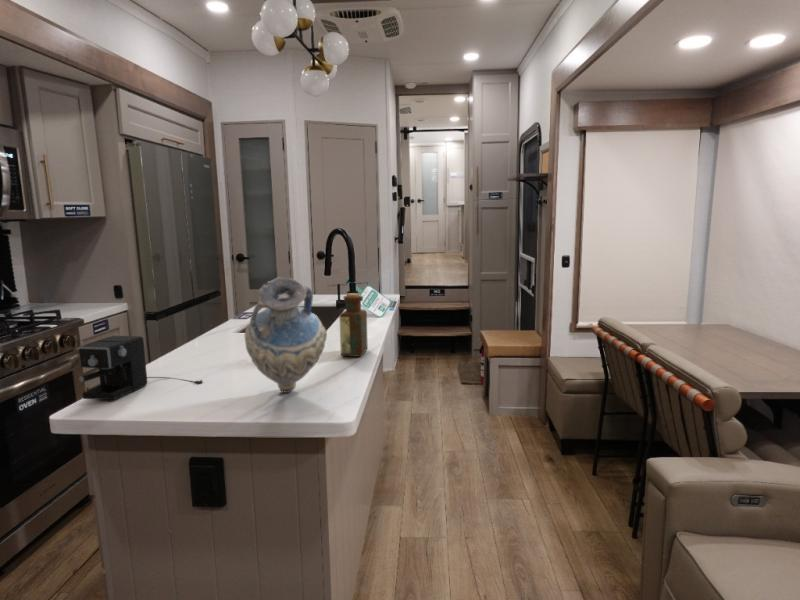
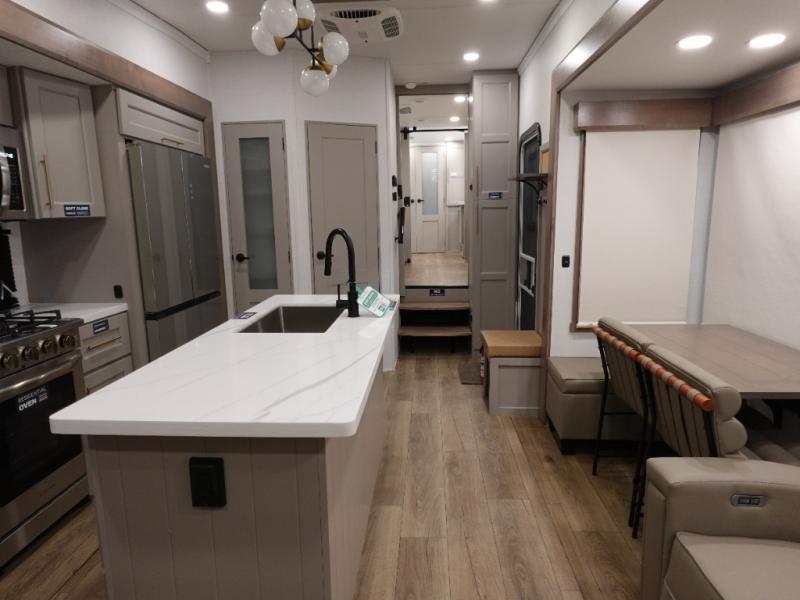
- bottle [339,292,369,358]
- coffee maker [77,335,204,401]
- vase [244,277,328,394]
